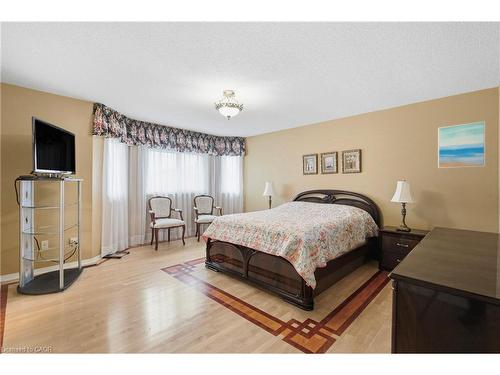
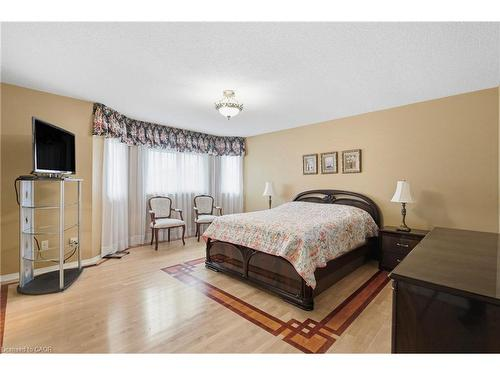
- wall art [437,120,486,169]
